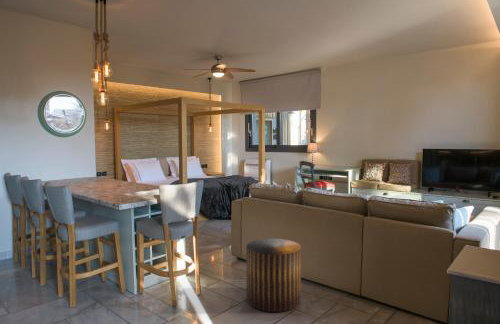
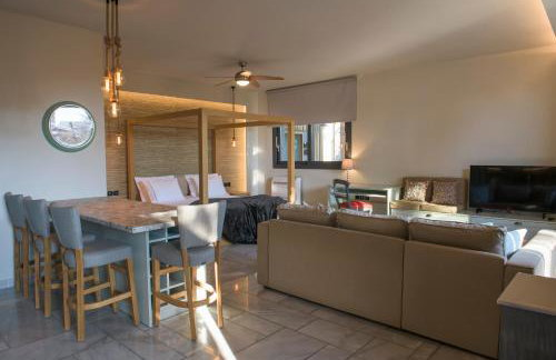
- stool [245,238,302,313]
